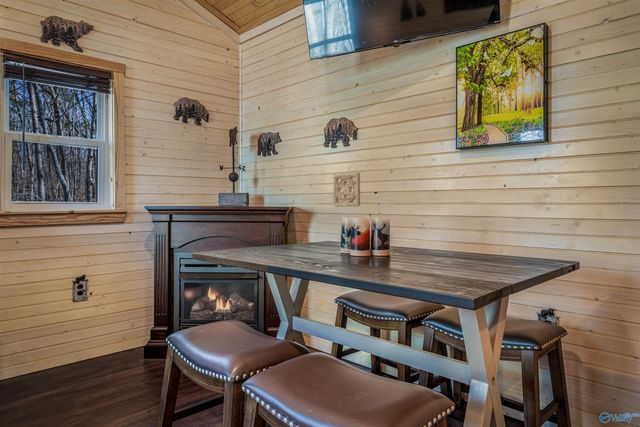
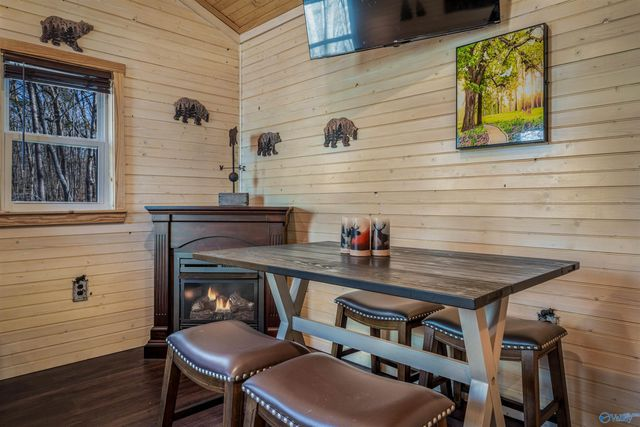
- wall ornament [332,172,361,208]
